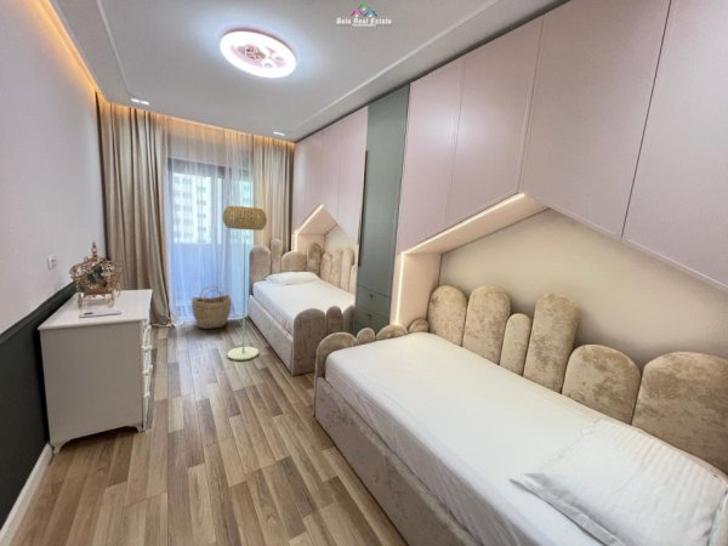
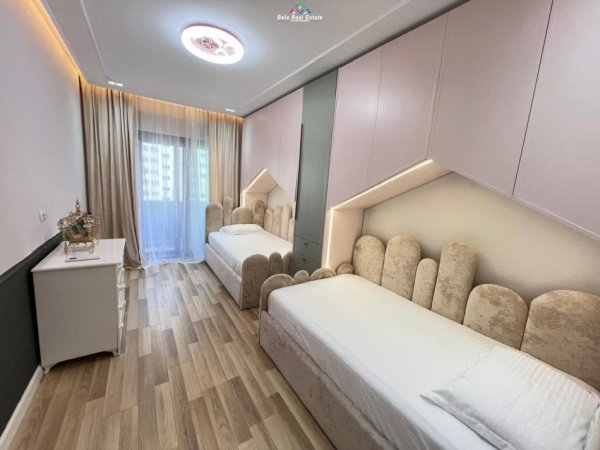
- woven basket [190,284,233,330]
- floor lamp [221,205,268,362]
